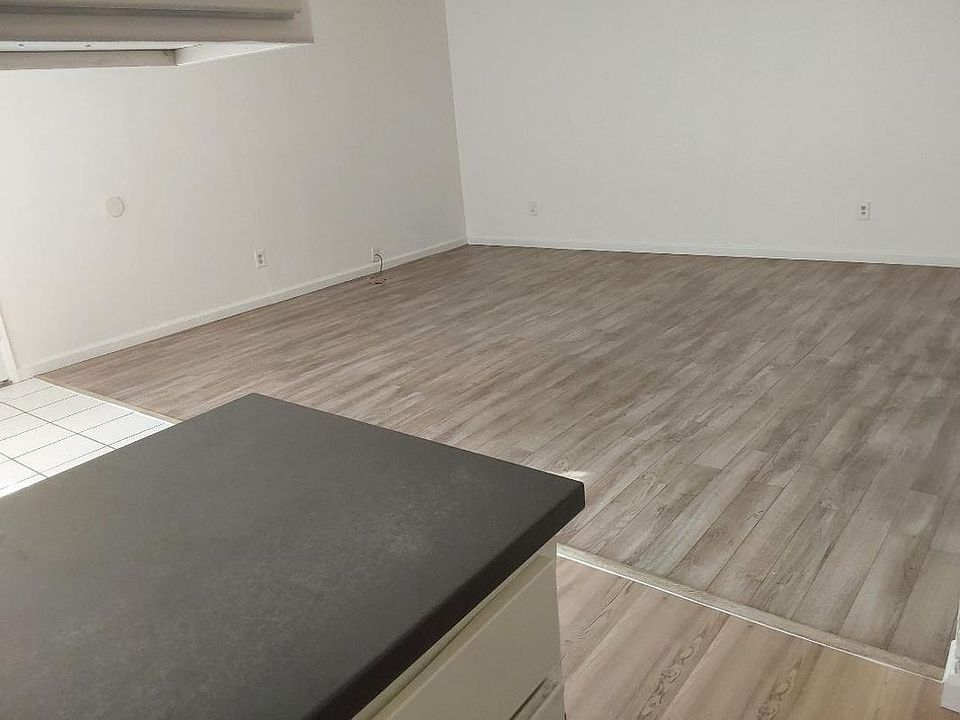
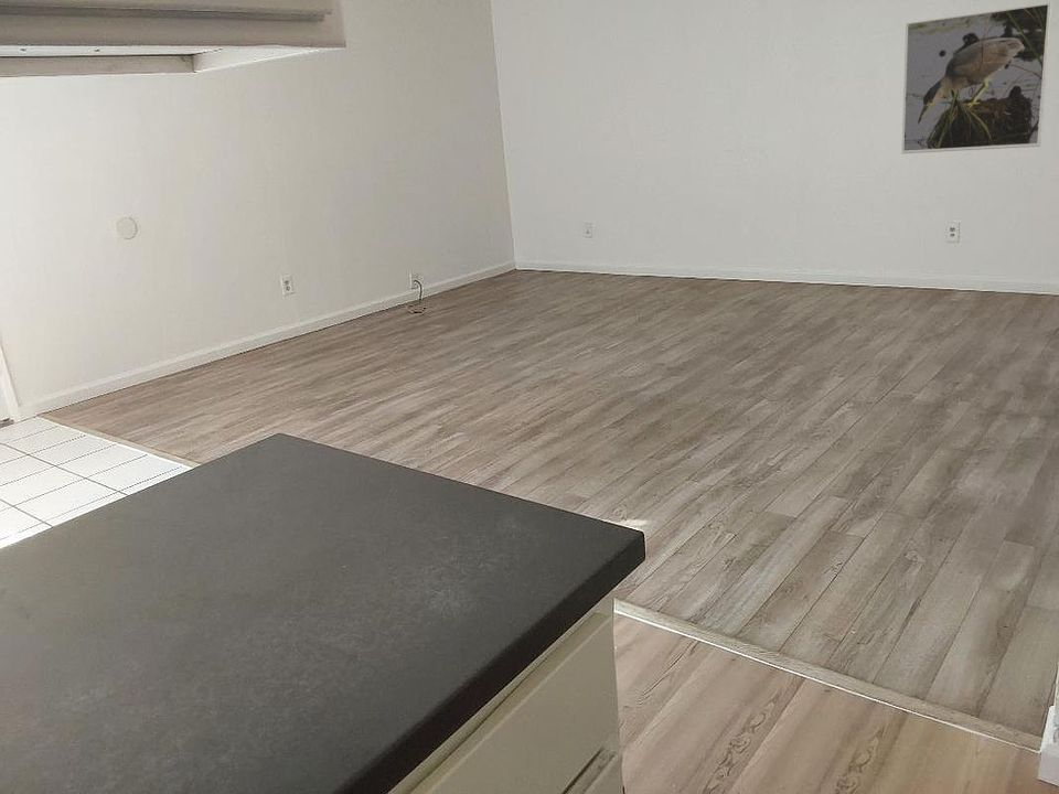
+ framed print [900,2,1052,154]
